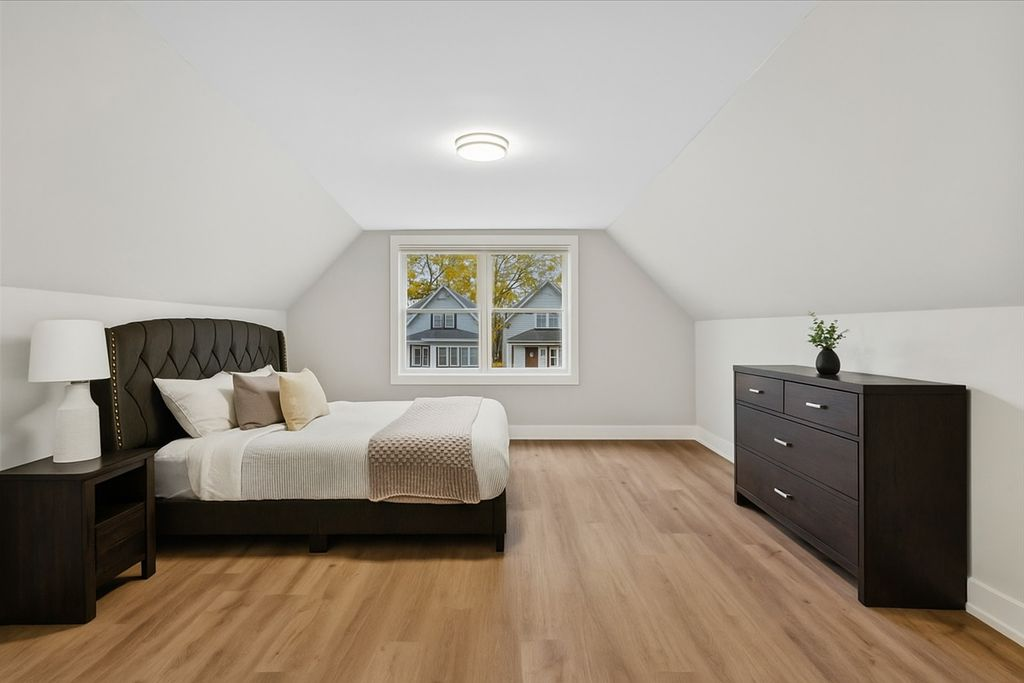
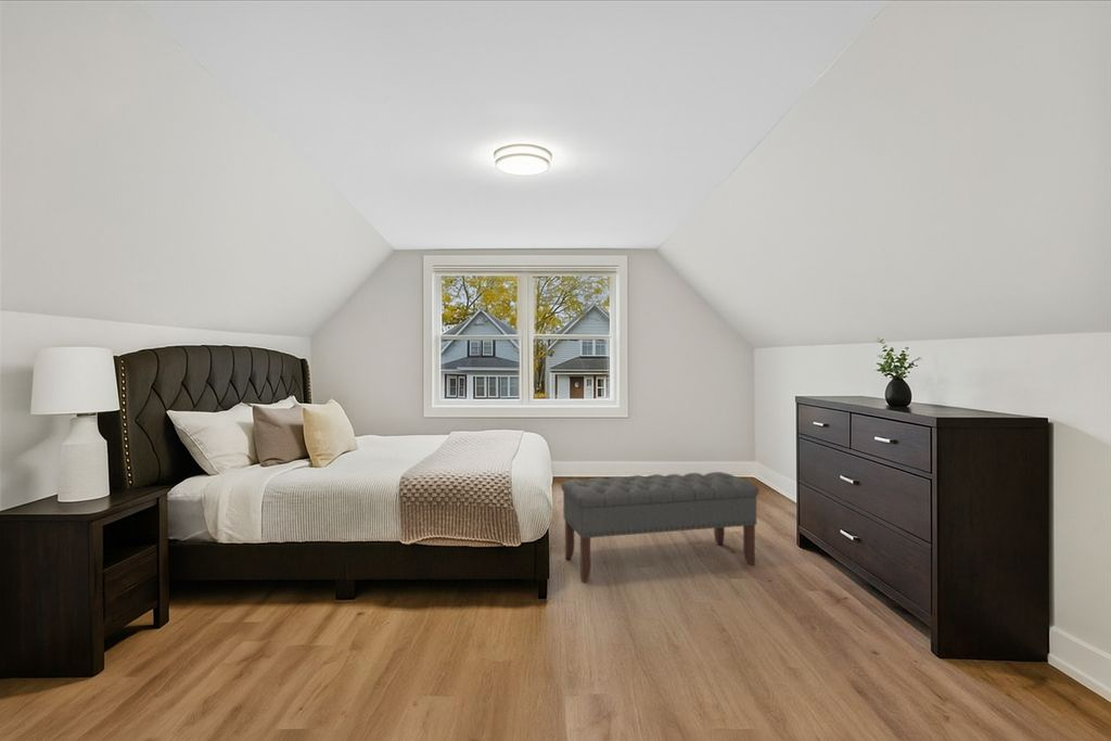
+ bench [561,471,759,583]
